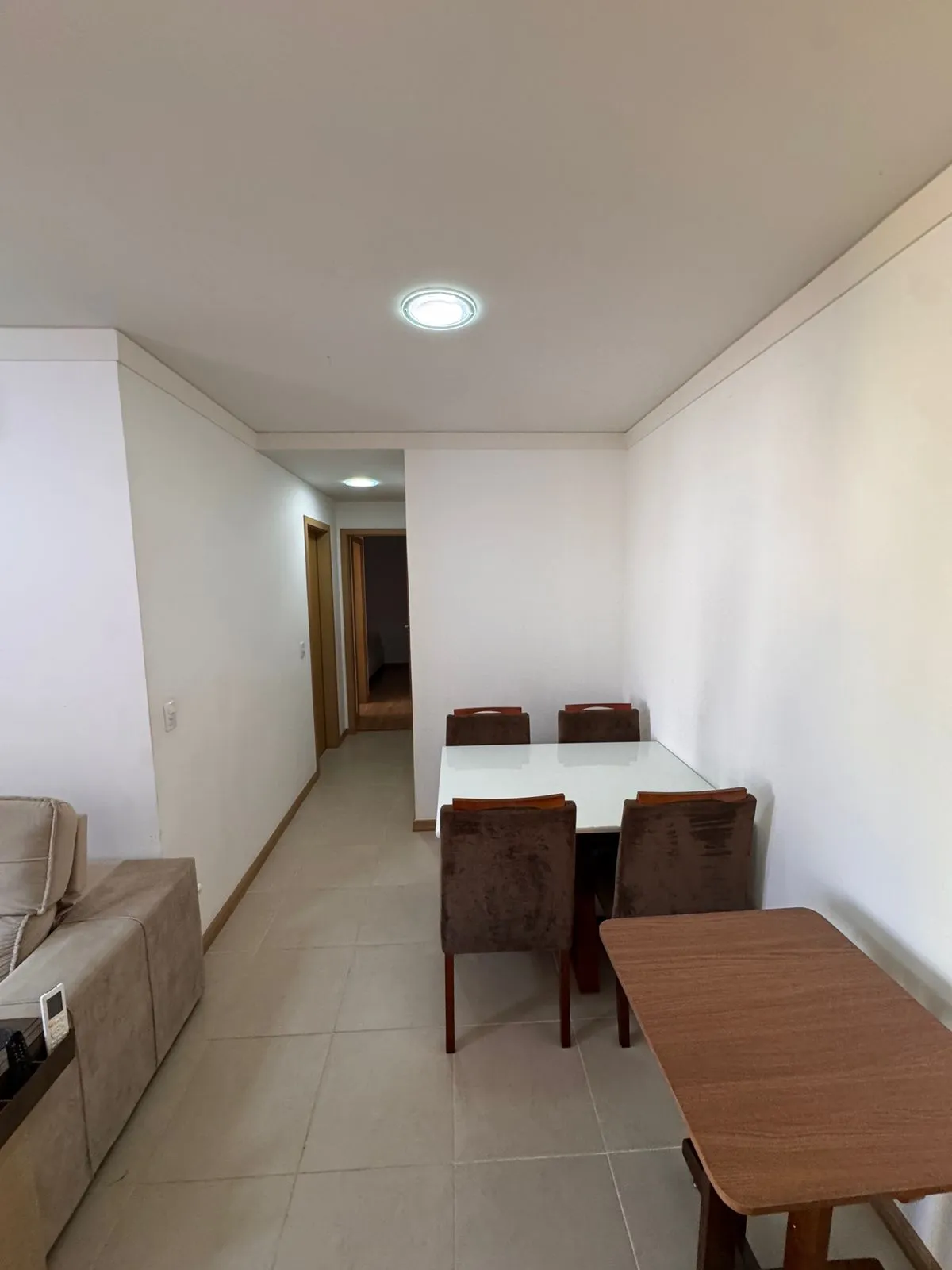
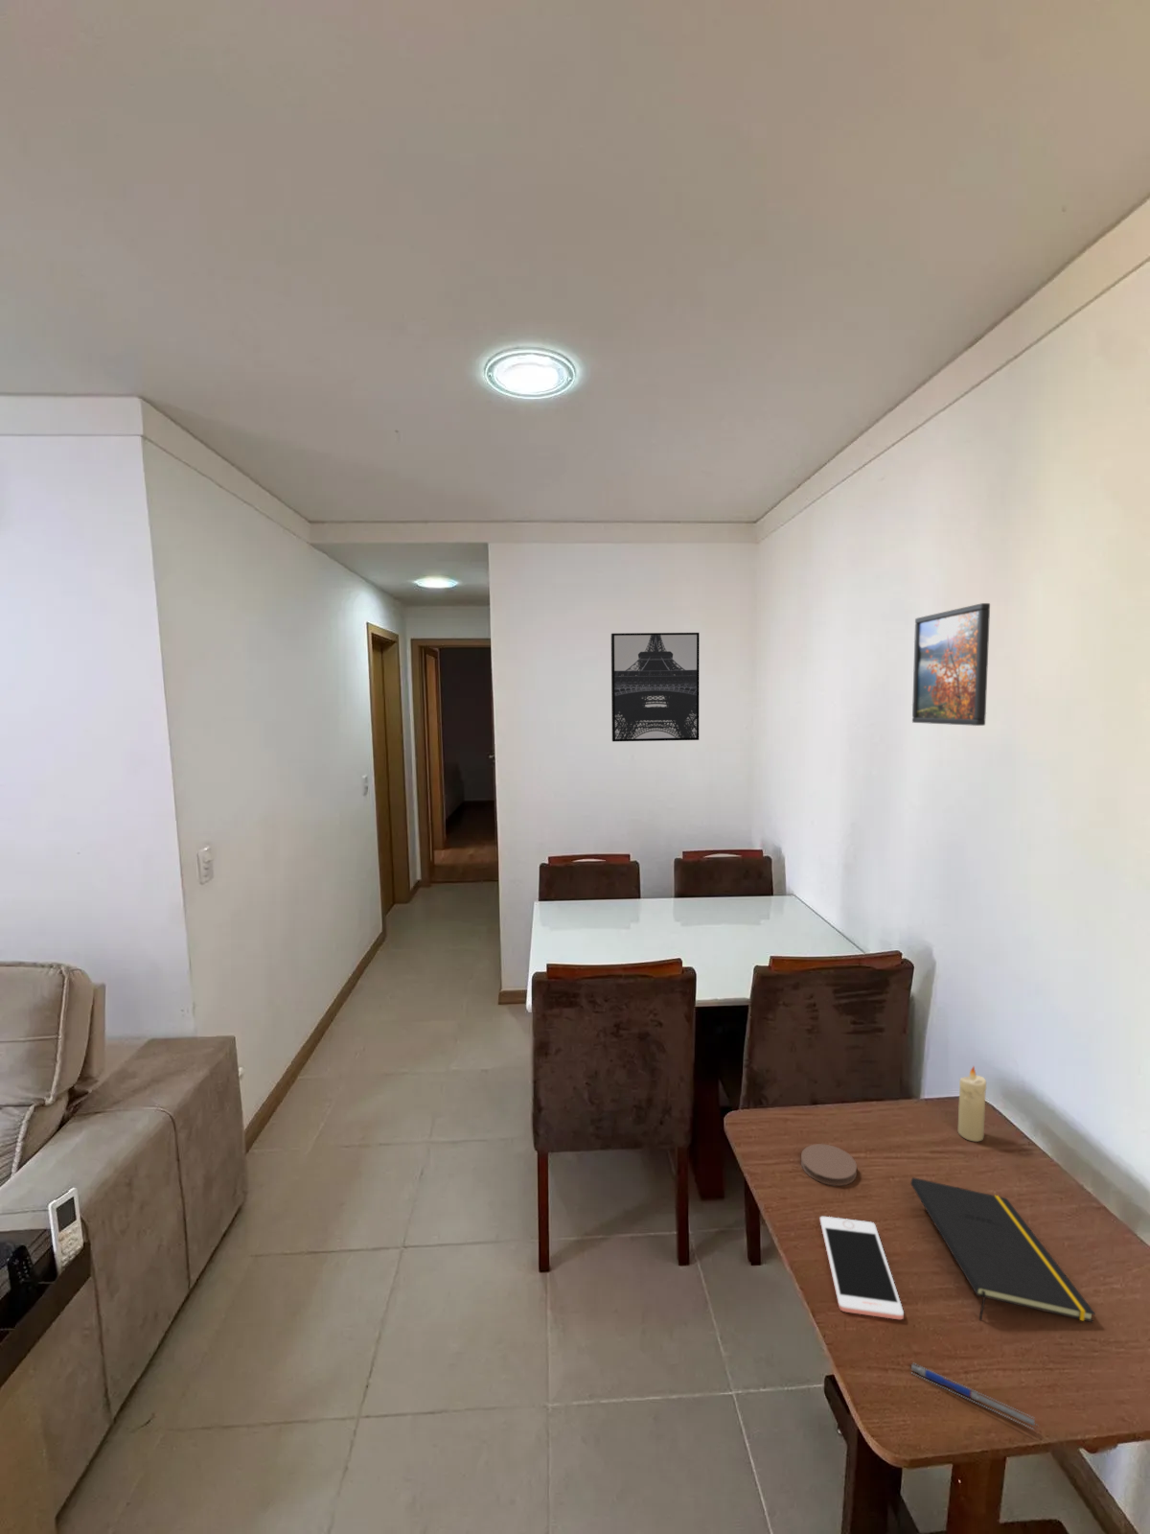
+ candle [958,1065,987,1143]
+ cell phone [819,1215,905,1320]
+ pen [910,1362,1040,1430]
+ coaster [800,1143,858,1187]
+ notepad [910,1176,1097,1323]
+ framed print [911,602,991,727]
+ wall art [610,632,701,742]
